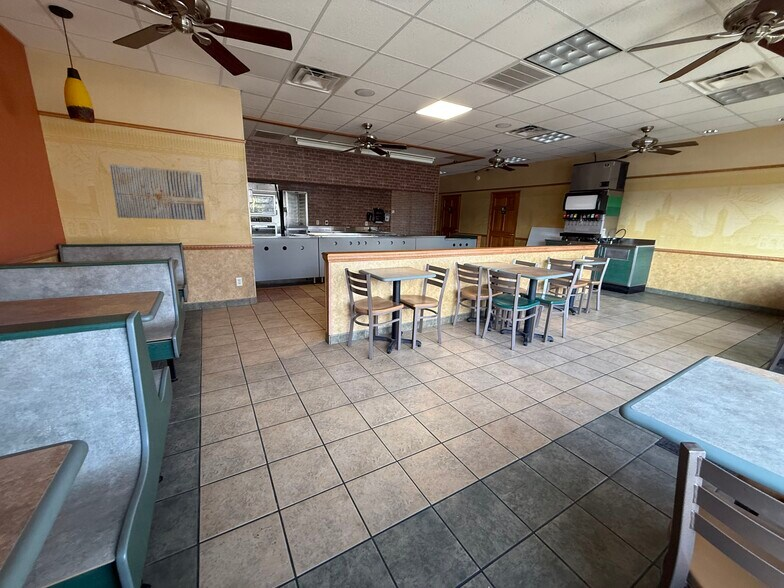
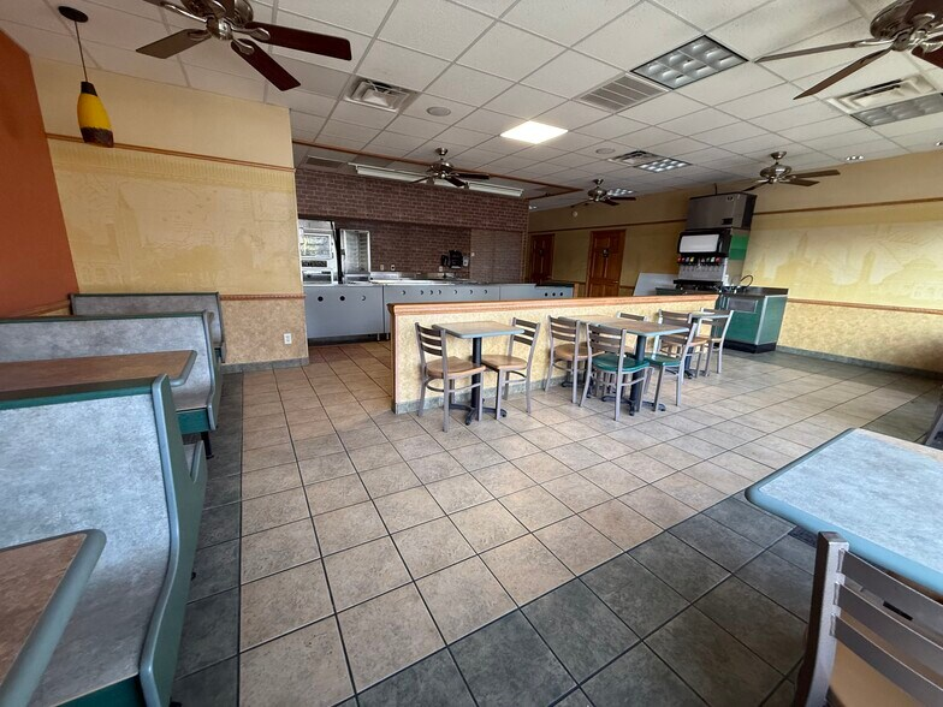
- wall art [109,163,206,221]
